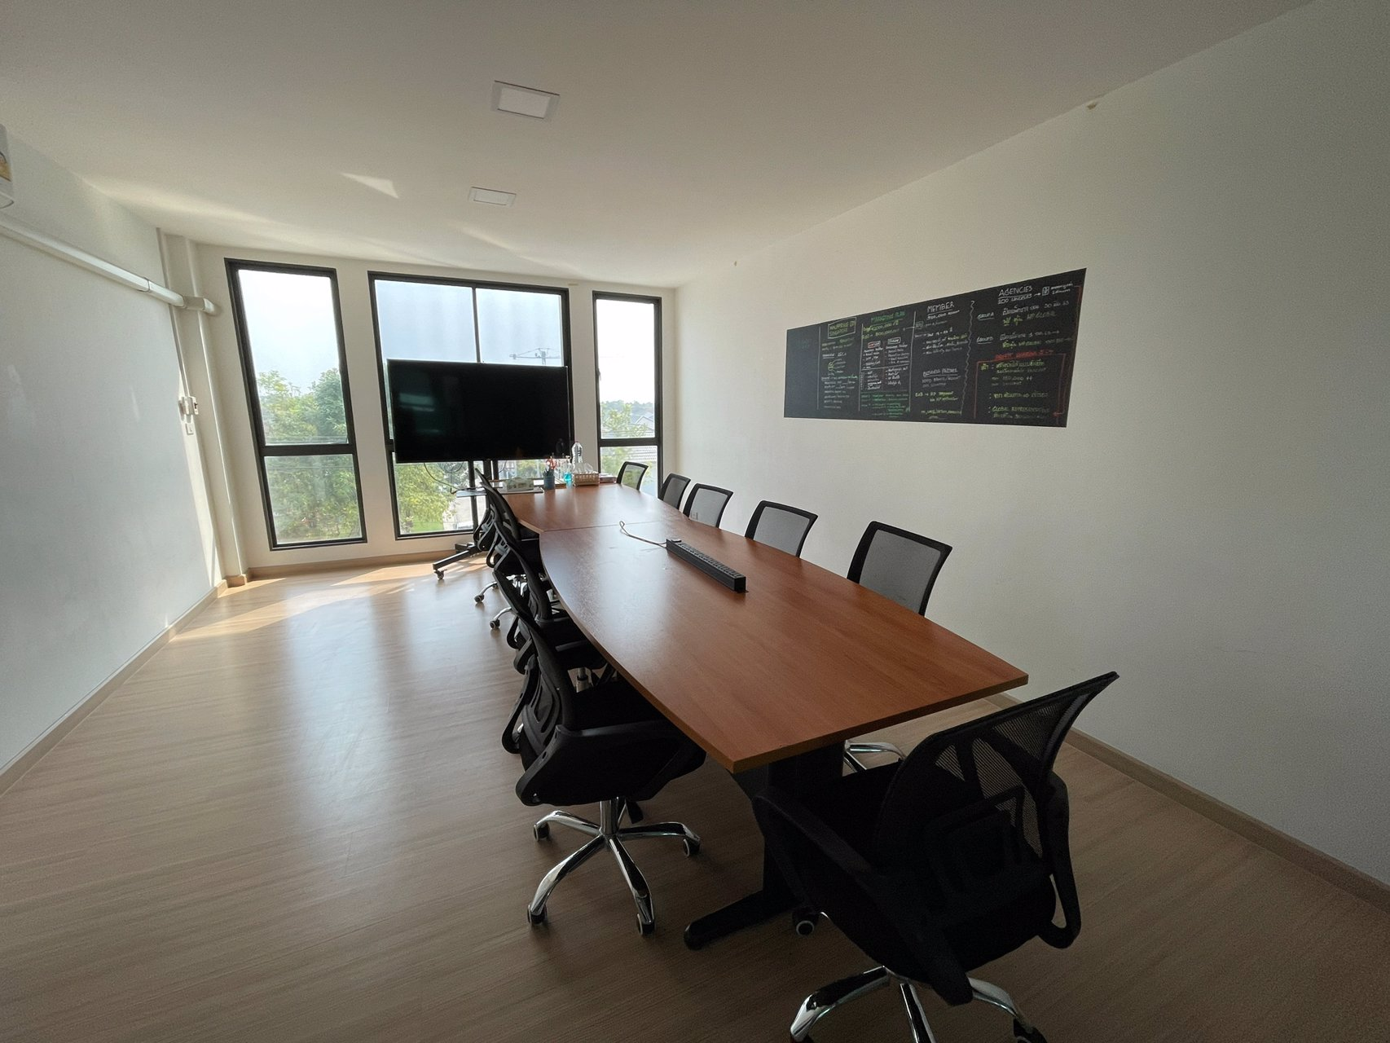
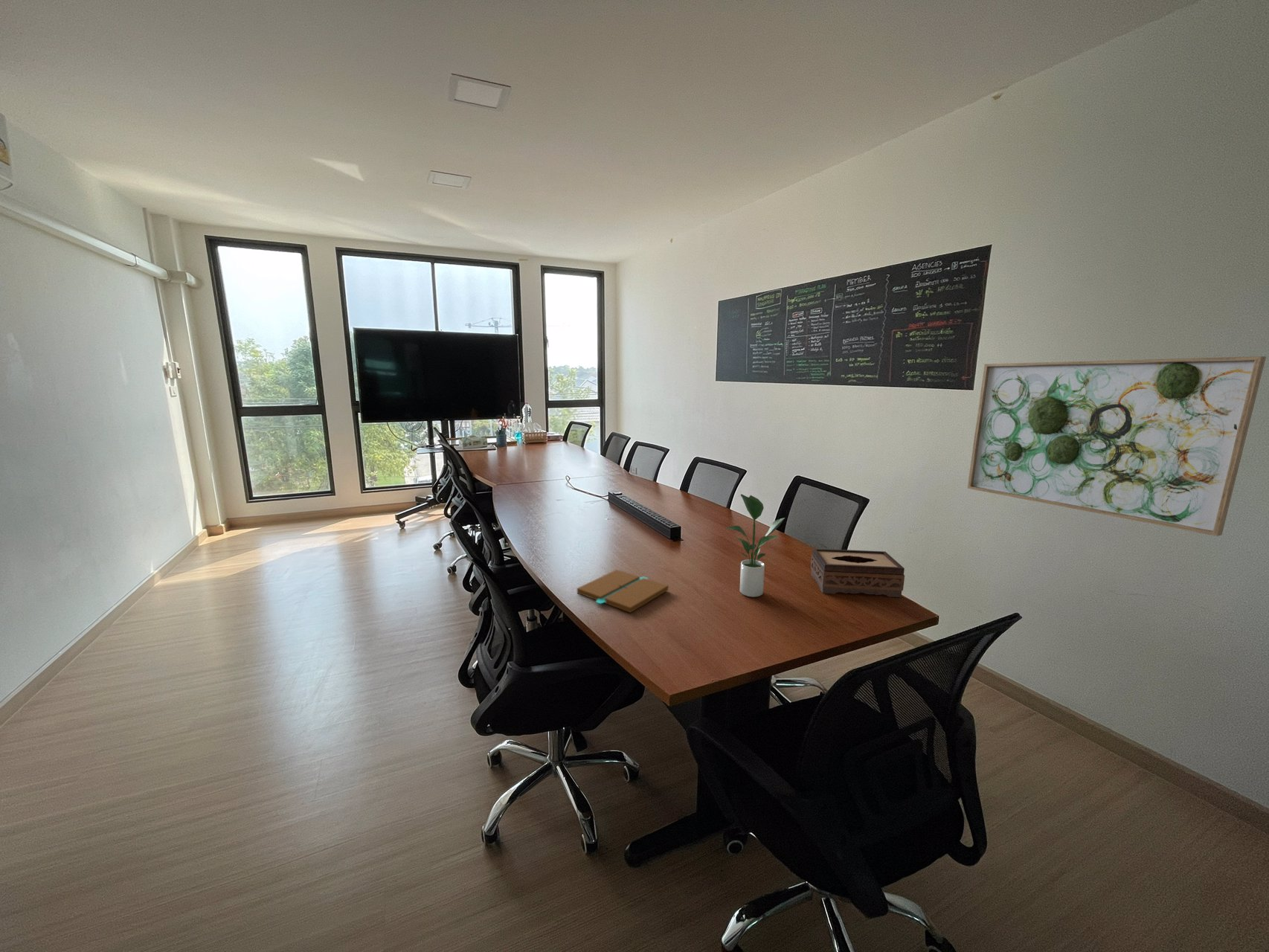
+ book [576,569,669,614]
+ potted plant [725,493,786,598]
+ wall art [966,356,1267,537]
+ tissue box [810,548,905,598]
